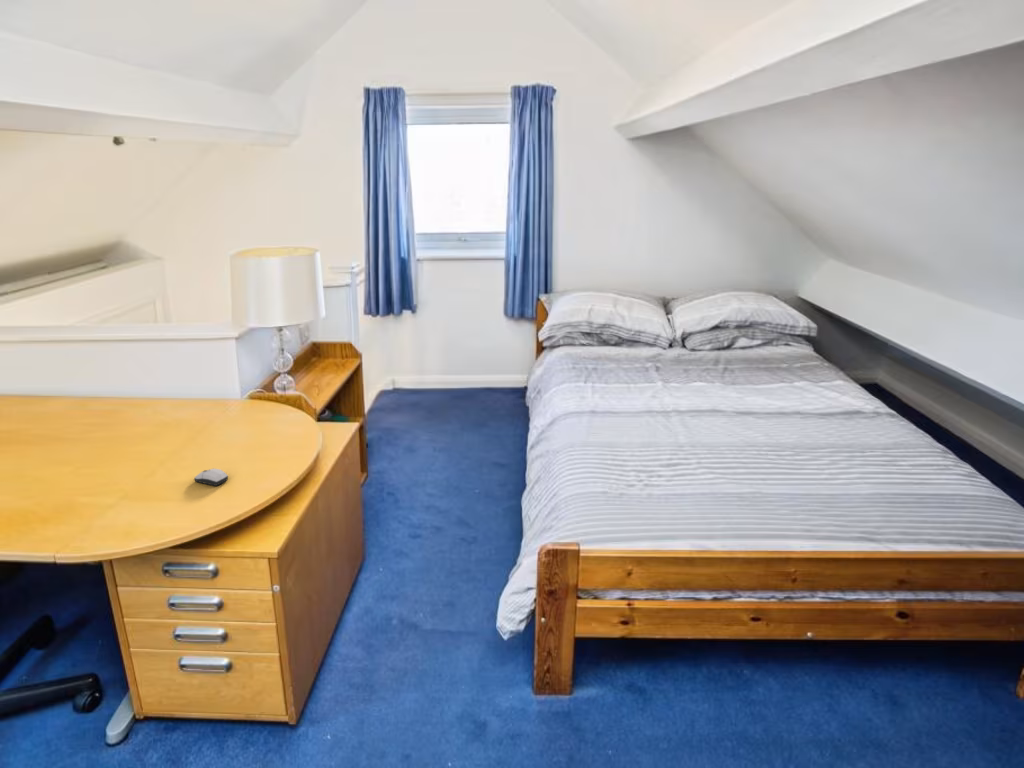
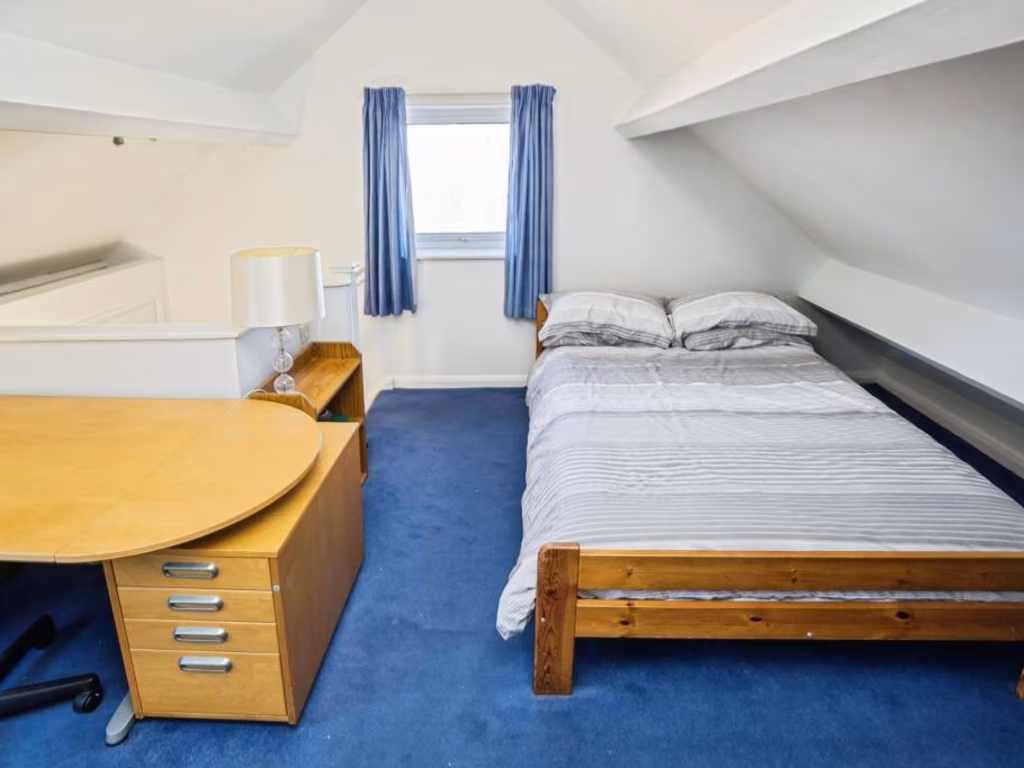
- computer mouse [193,468,229,487]
